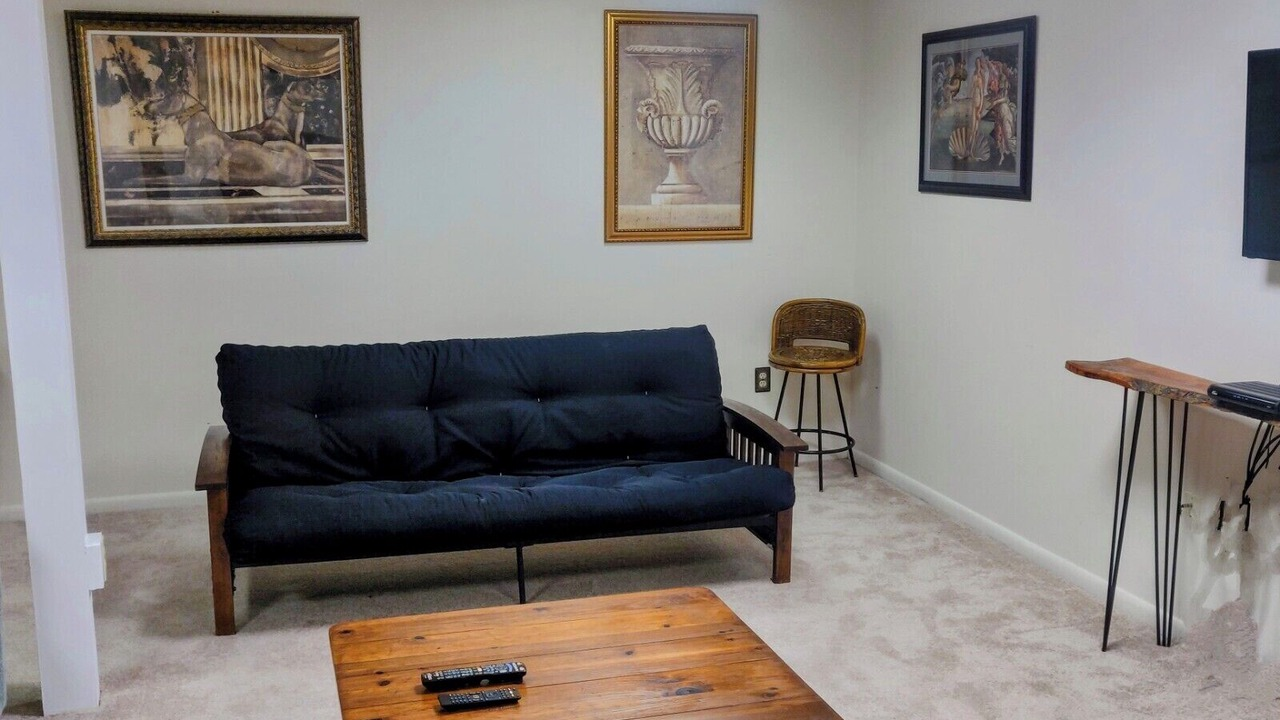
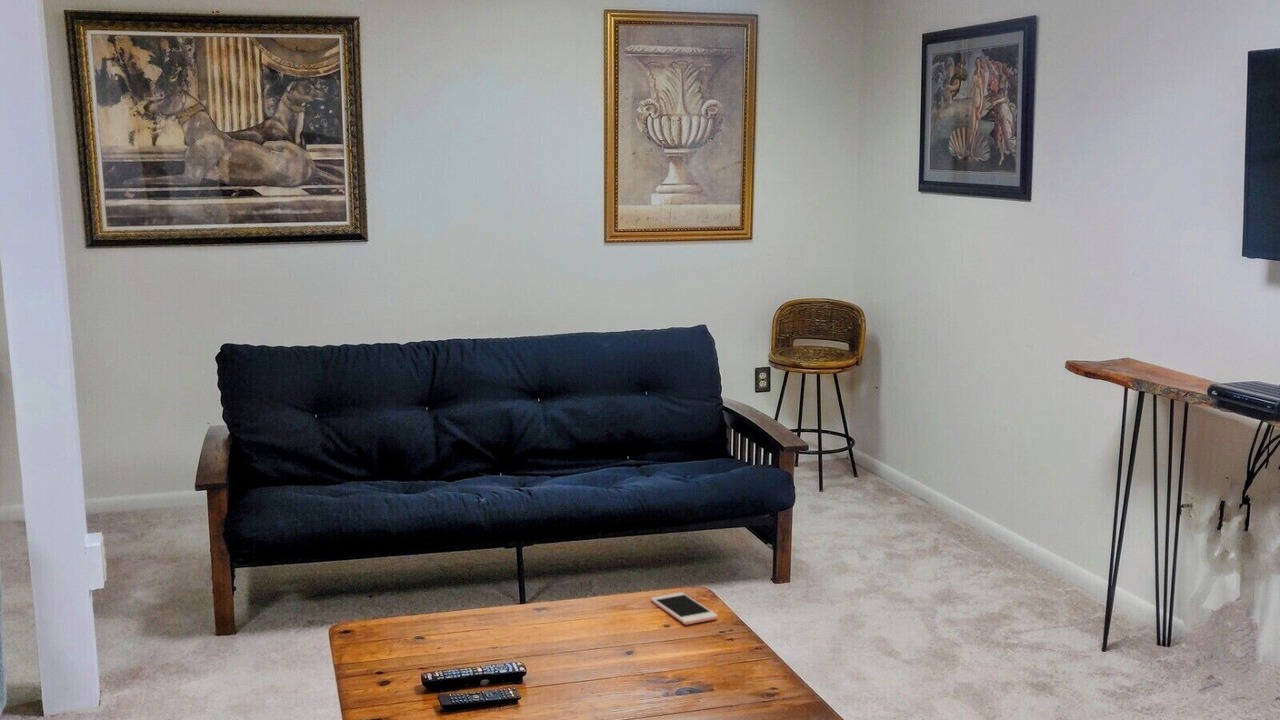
+ cell phone [650,592,719,626]
